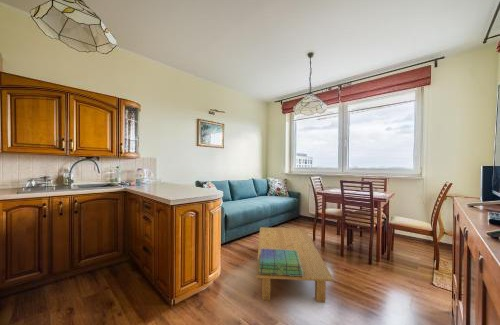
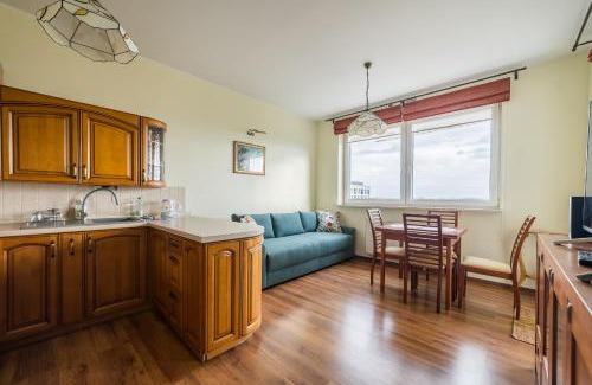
- coffee table [255,226,335,304]
- stack of books [259,249,303,276]
